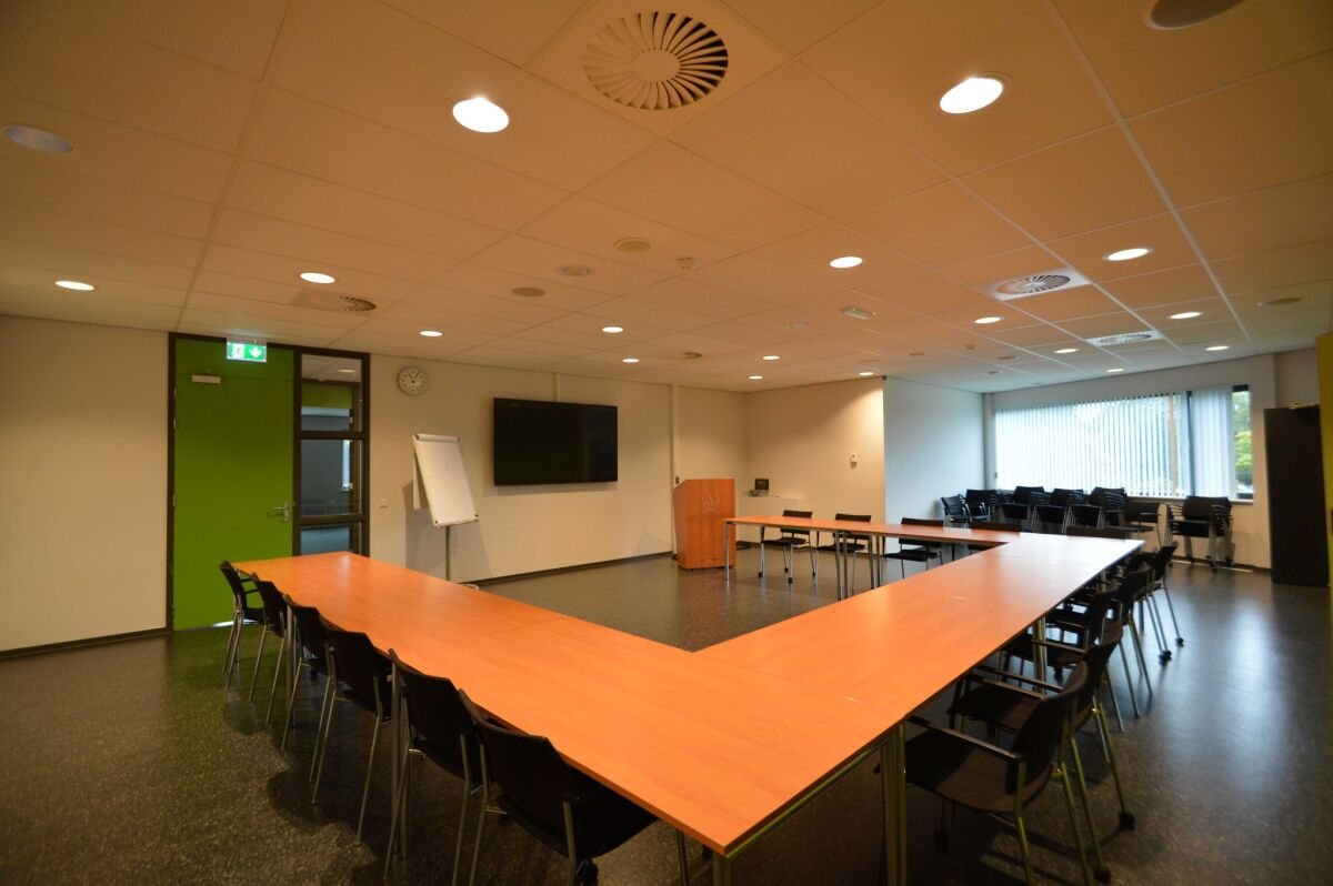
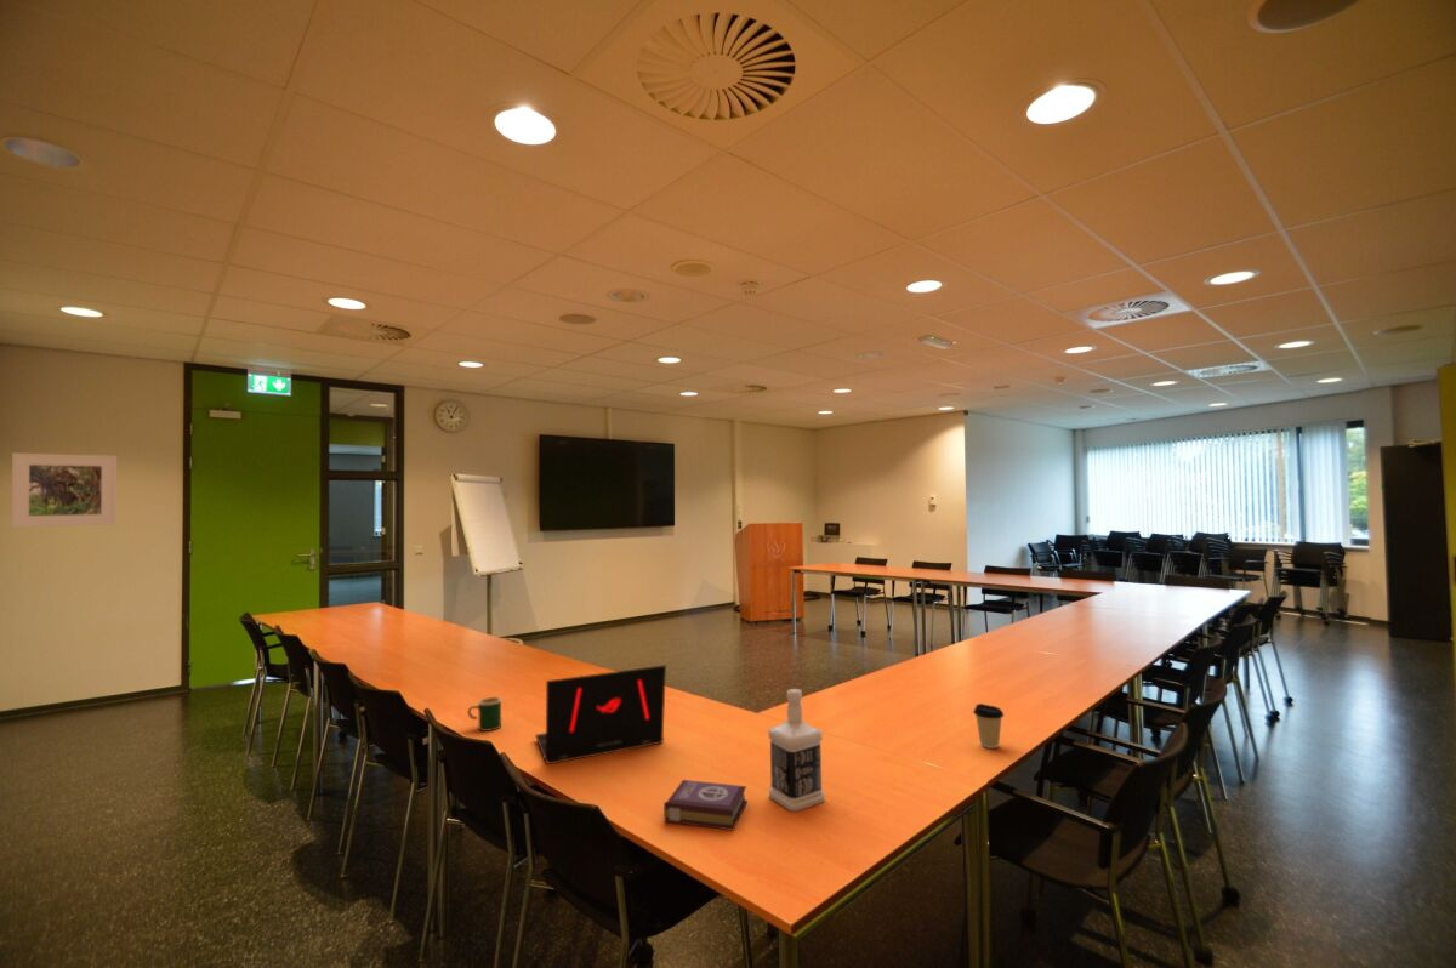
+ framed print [11,452,118,529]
+ bottle [767,688,825,813]
+ mug [467,695,502,733]
+ coffee cup [972,702,1005,750]
+ book [662,779,749,831]
+ laptop [534,664,667,765]
